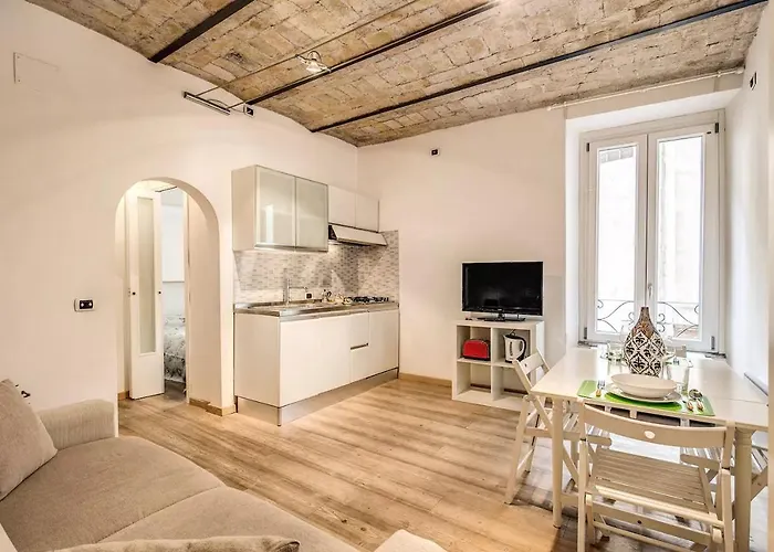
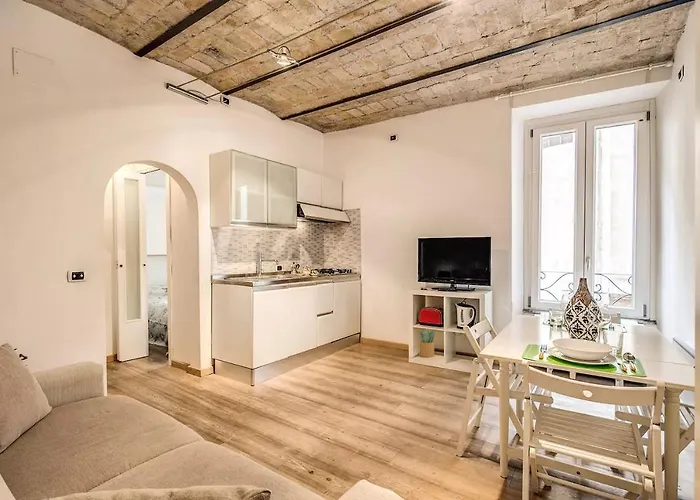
+ potted plant [418,329,436,358]
